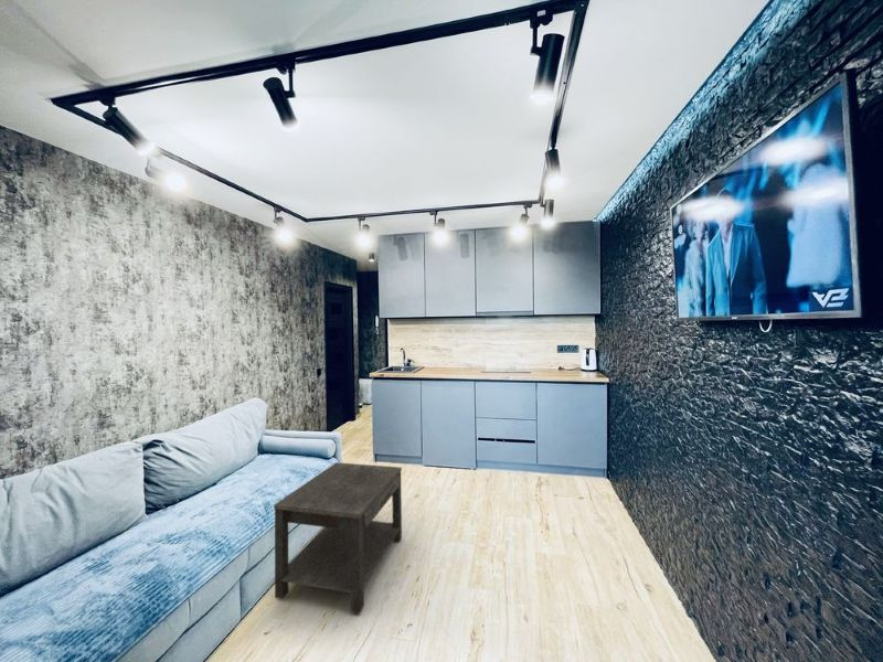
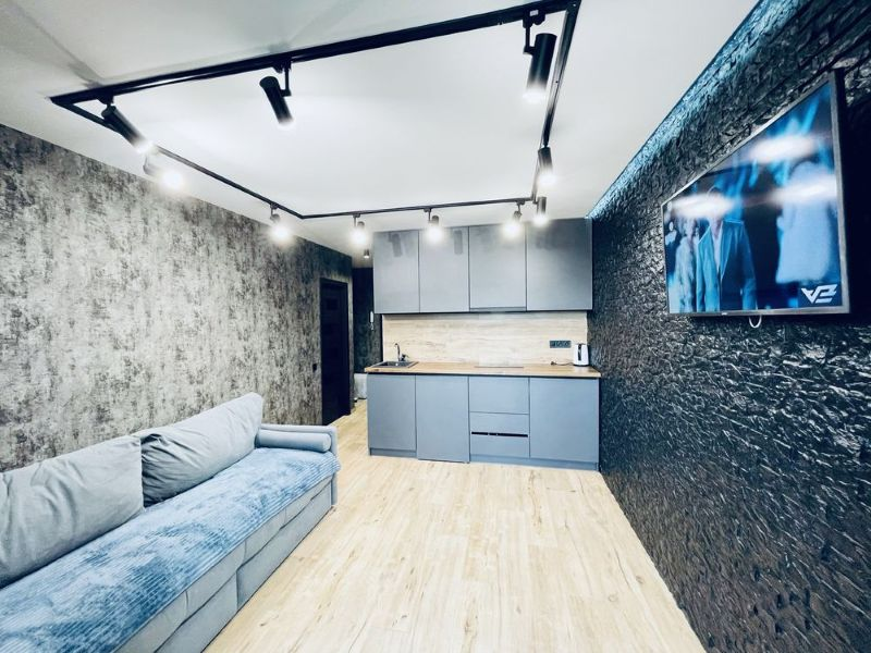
- side table [273,461,403,615]
